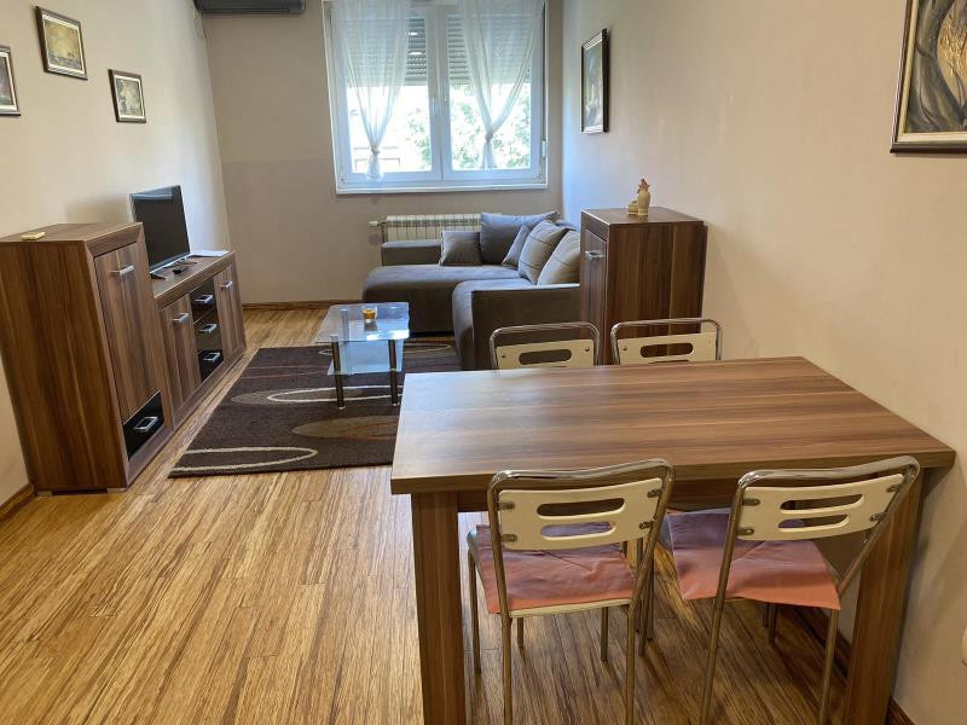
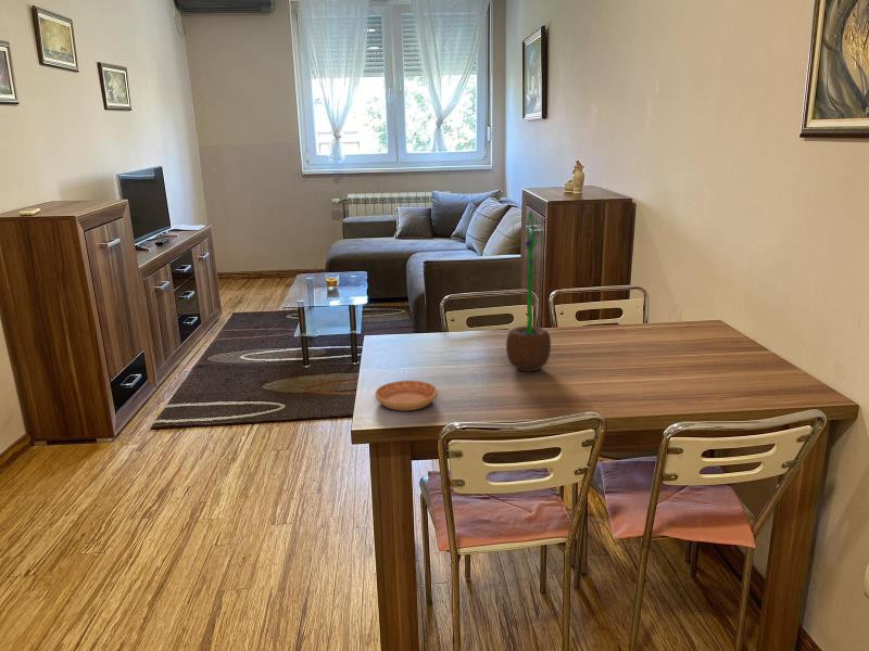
+ potted flower [505,212,552,372]
+ saucer [374,380,439,411]
